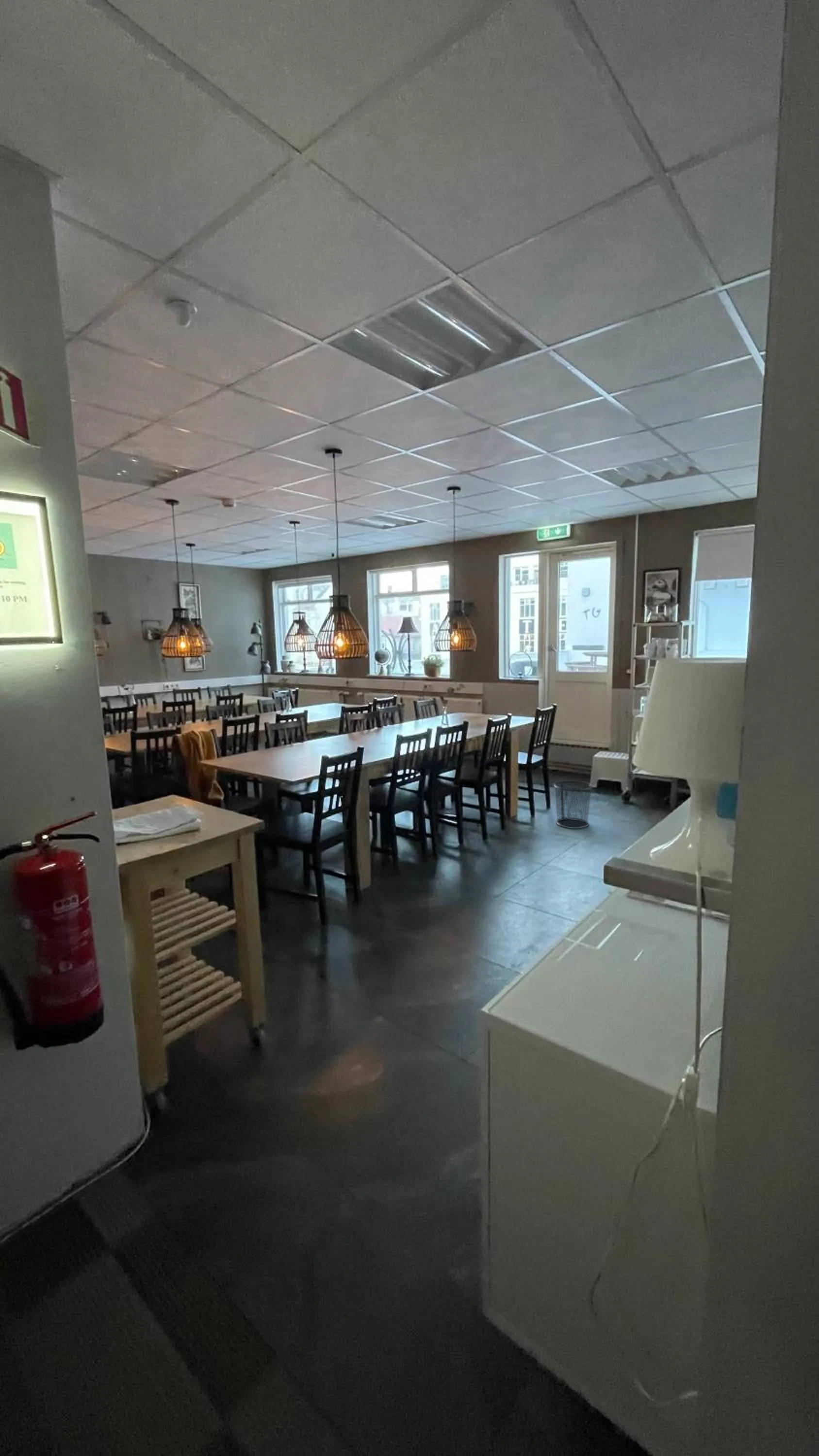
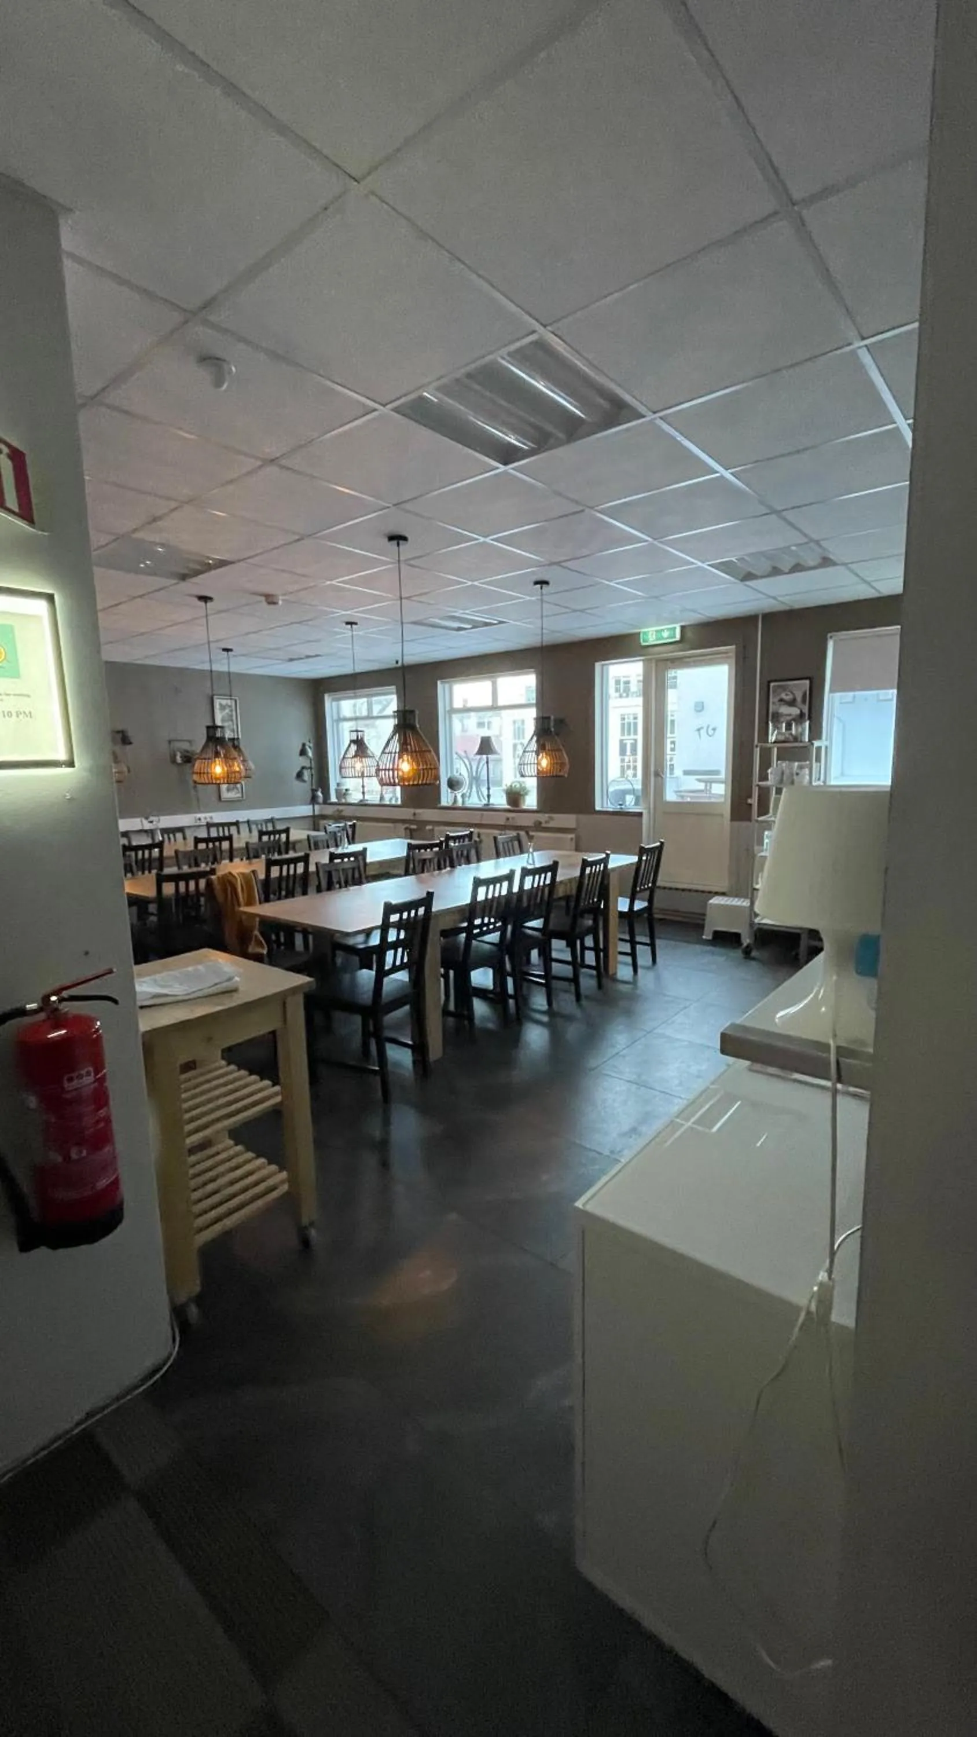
- trash can [553,780,593,829]
